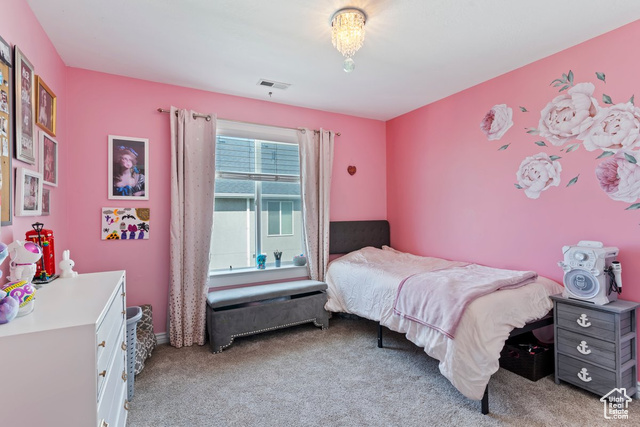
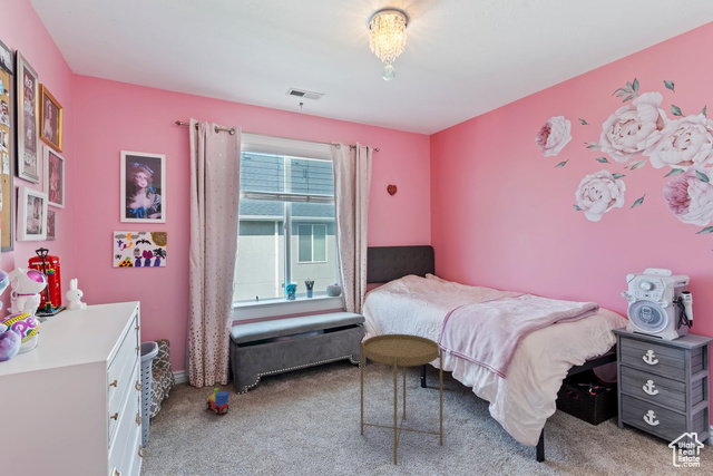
+ toy train [205,387,229,416]
+ side table [360,333,443,466]
